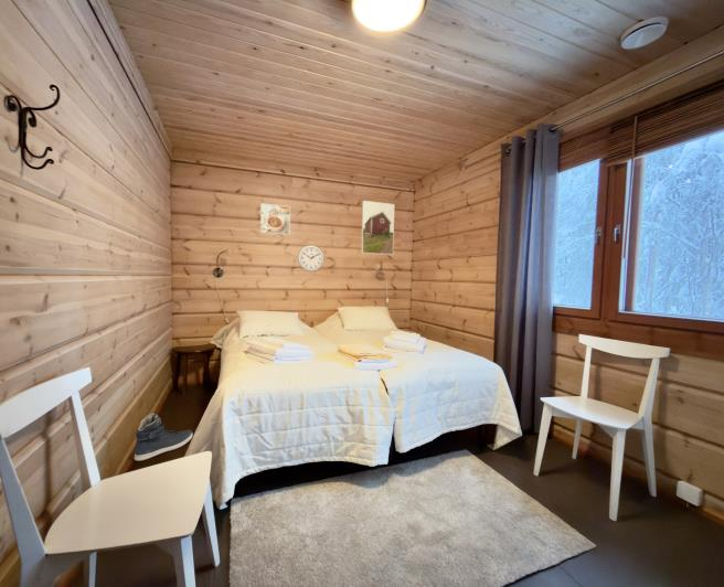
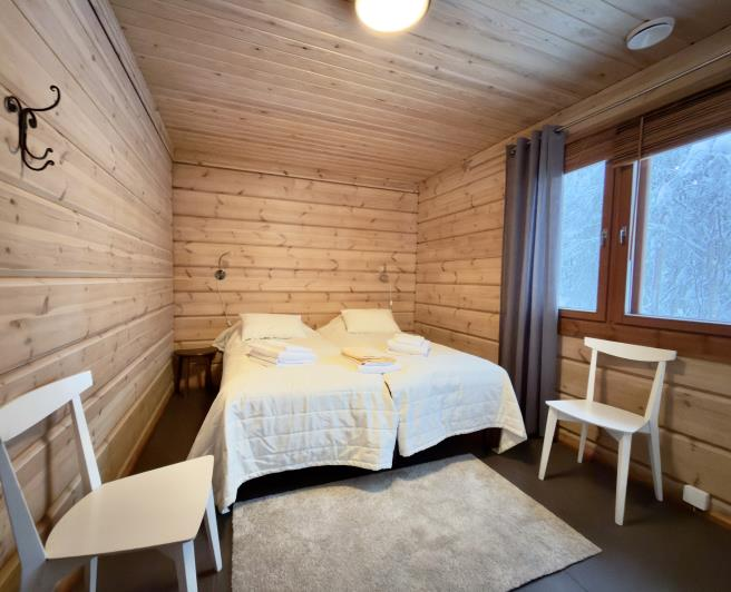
- sneaker [134,413,194,462]
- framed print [360,200,395,256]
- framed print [259,202,291,236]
- wall clock [297,244,326,273]
